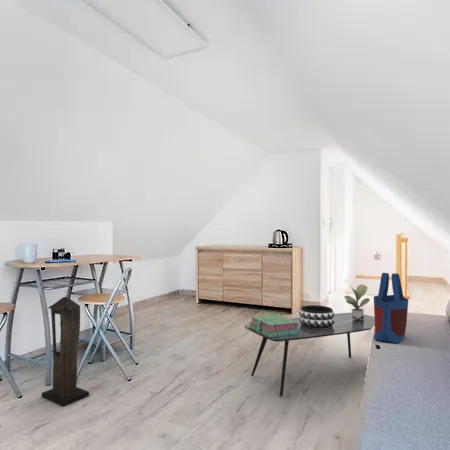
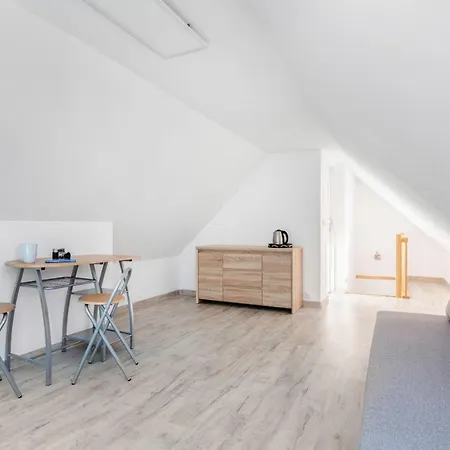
- potted plant [343,283,371,320]
- stack of books [248,313,300,338]
- lantern [41,296,90,407]
- decorative bowl [298,304,336,329]
- tote bag [373,272,409,344]
- coffee table [244,311,381,397]
